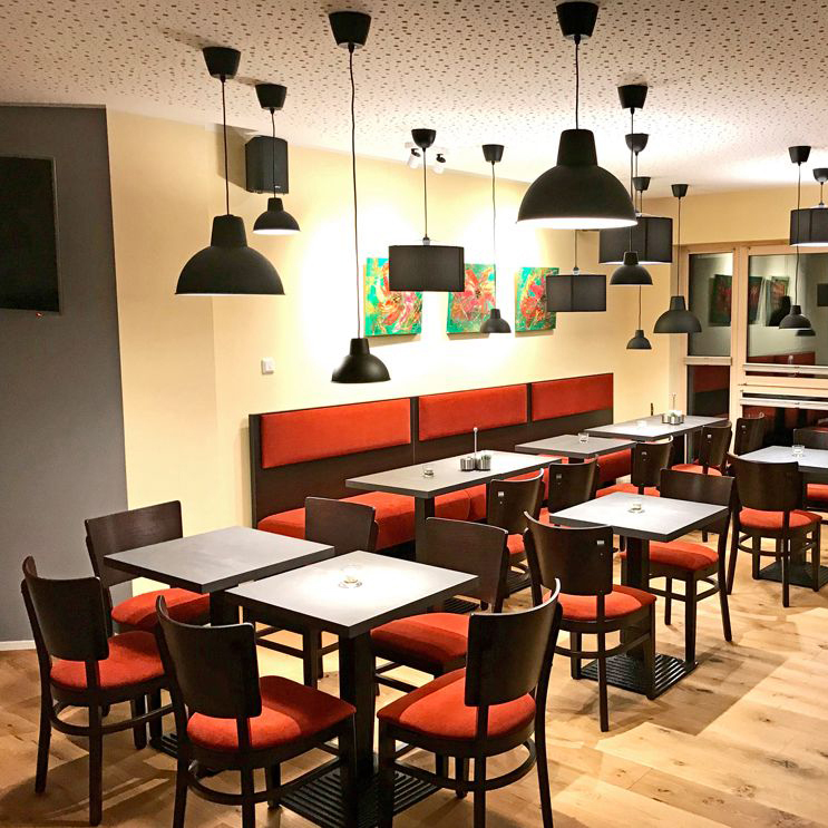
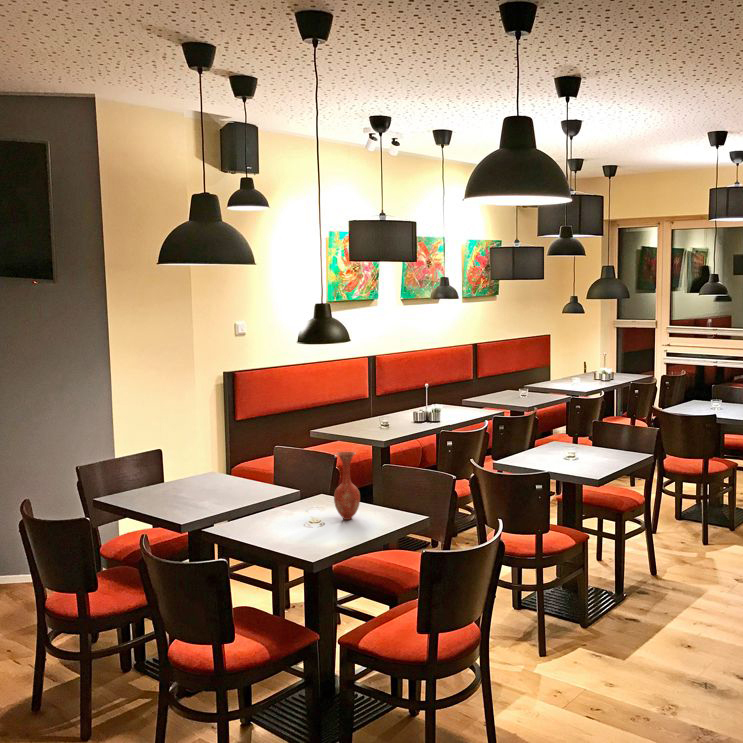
+ vase [333,450,361,521]
